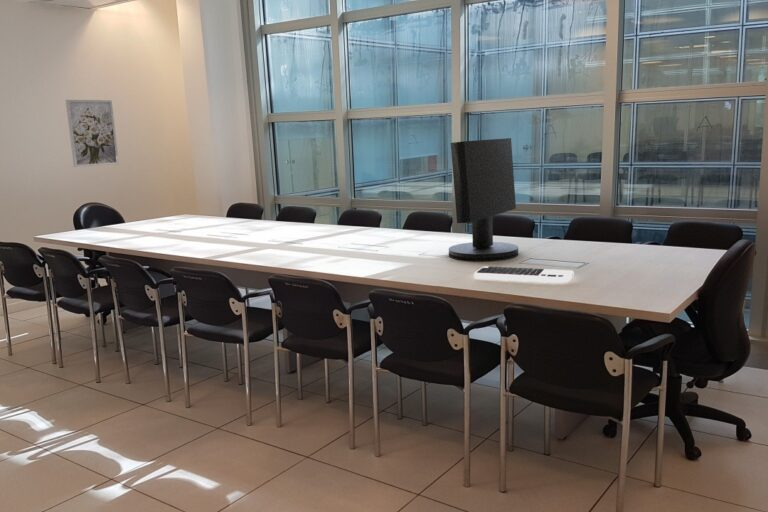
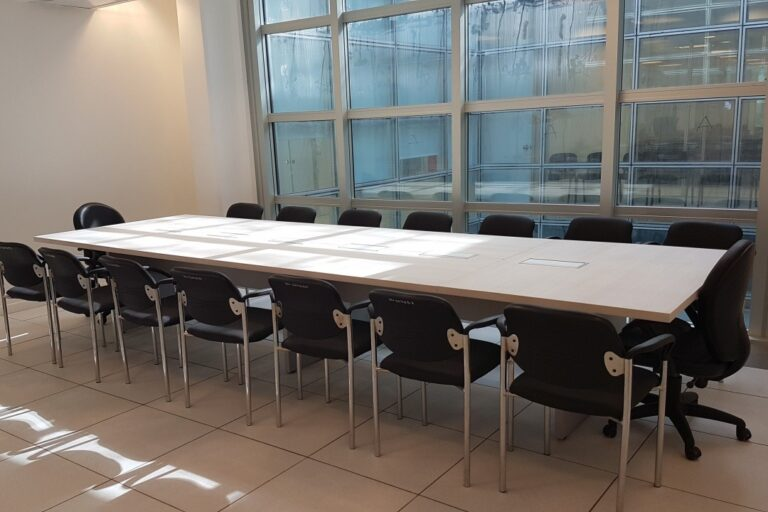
- monitor [448,137,519,262]
- keyboard [473,265,574,284]
- wall art [65,99,120,168]
